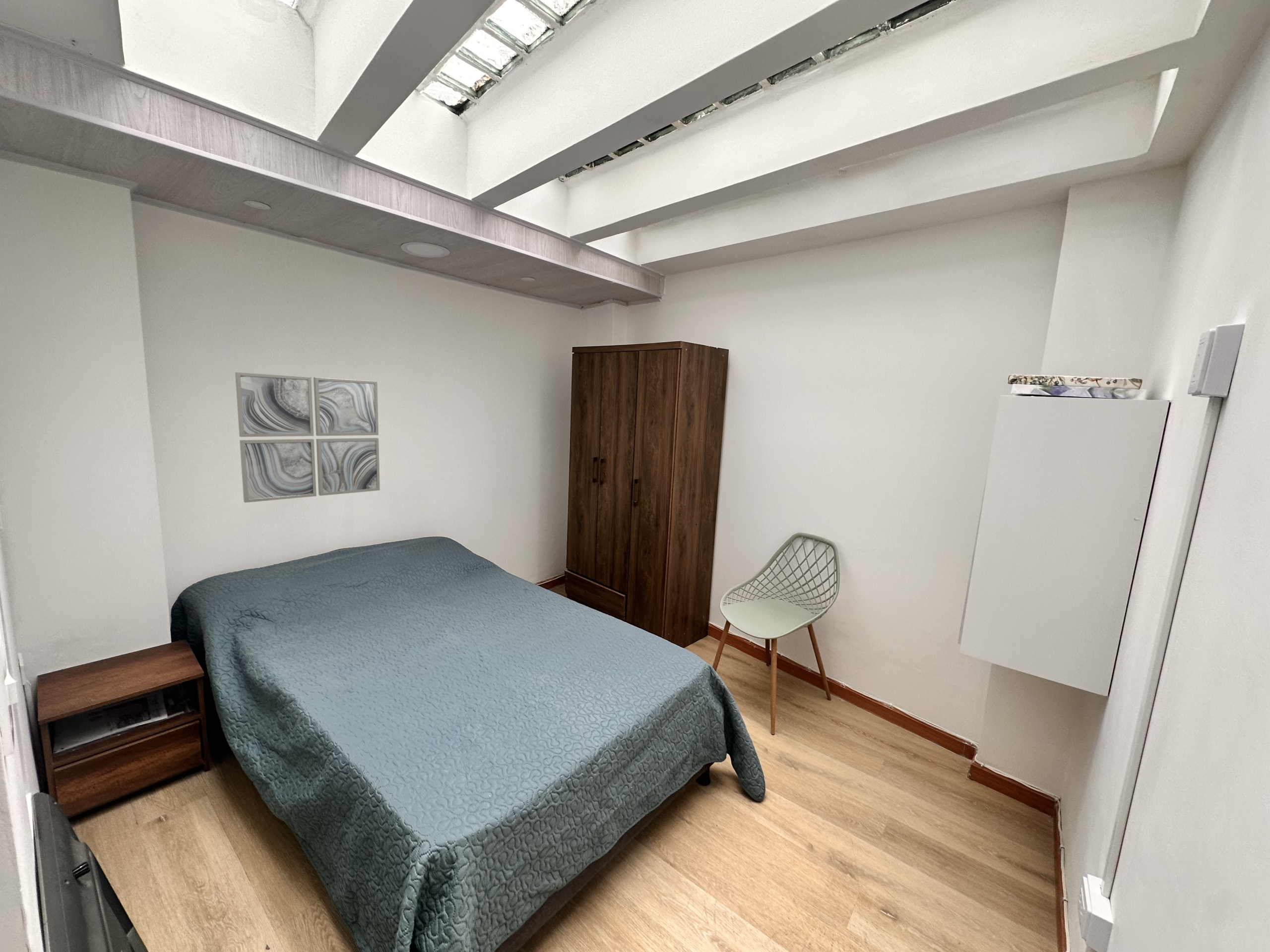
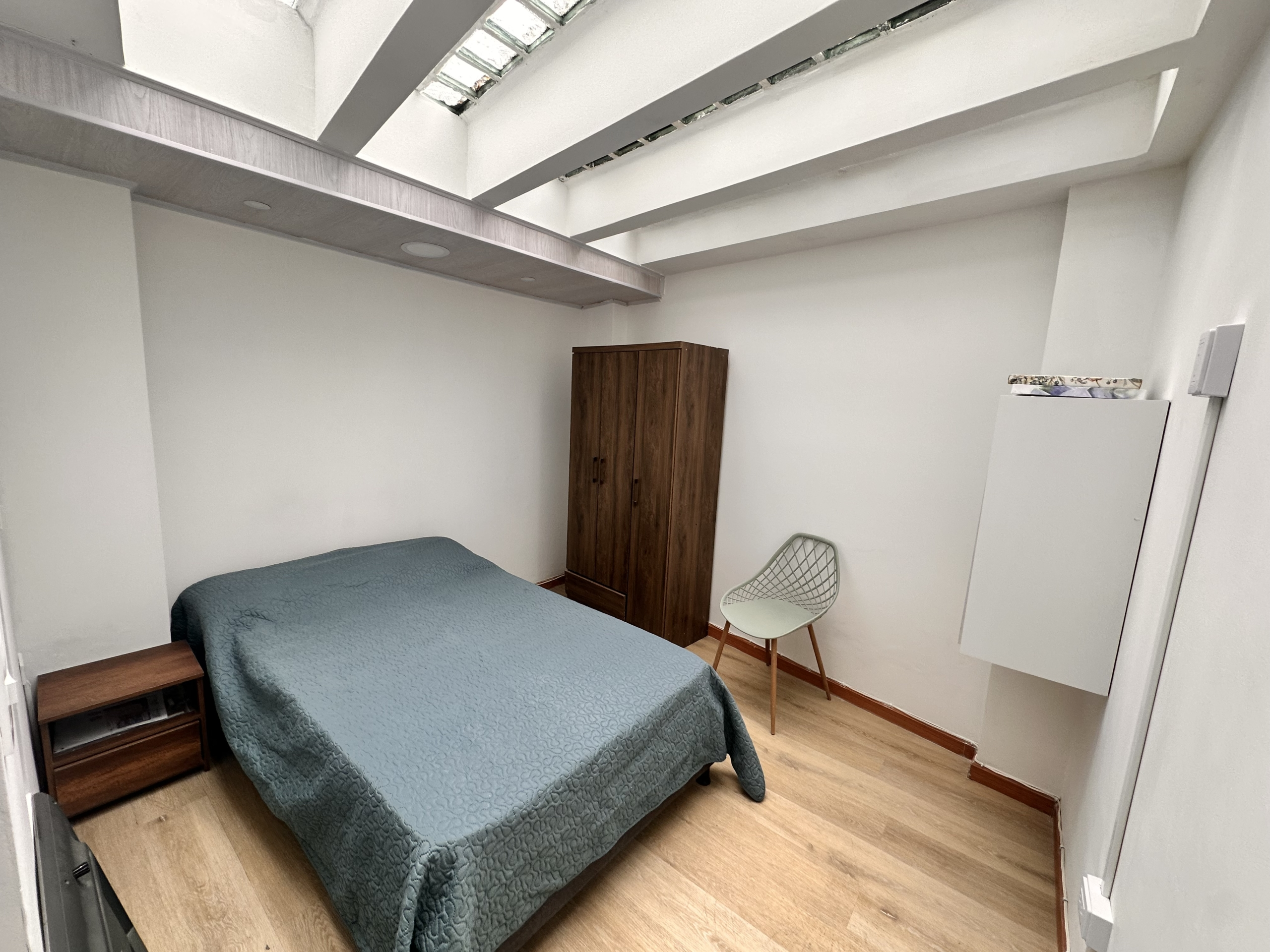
- wall art [235,372,381,503]
